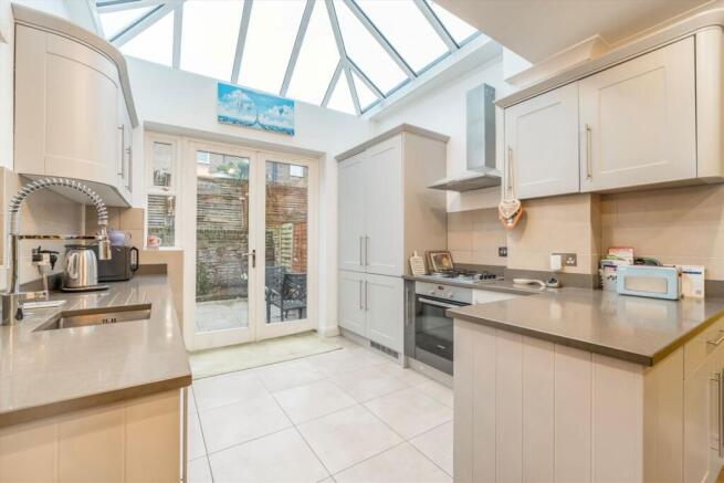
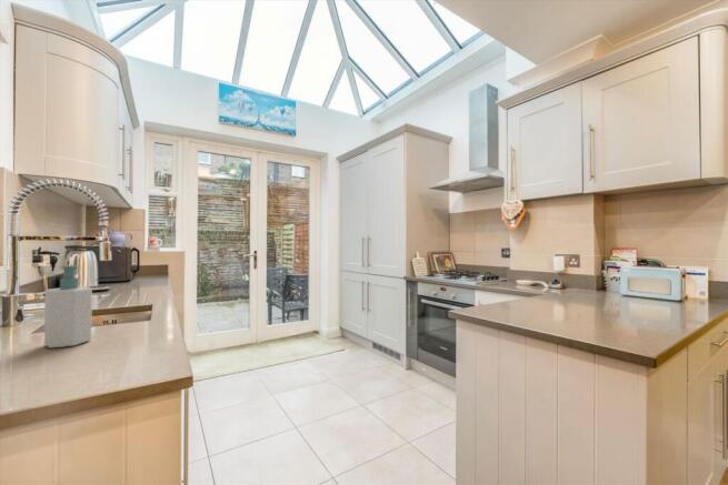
+ soap bottle [43,264,93,350]
